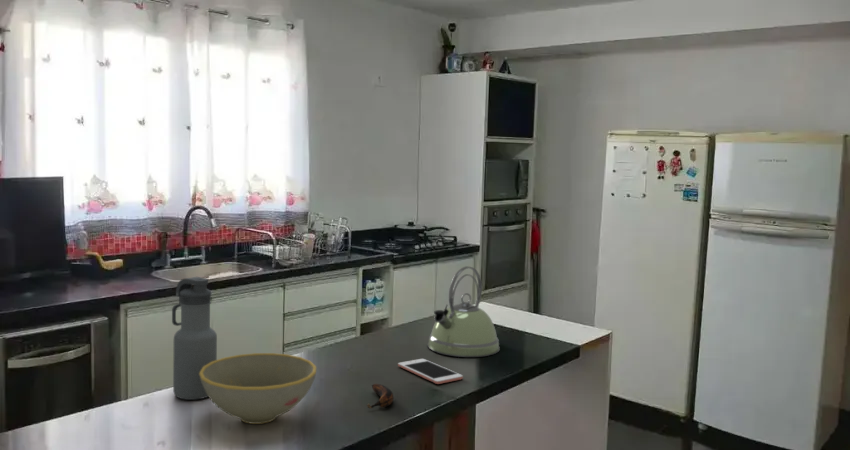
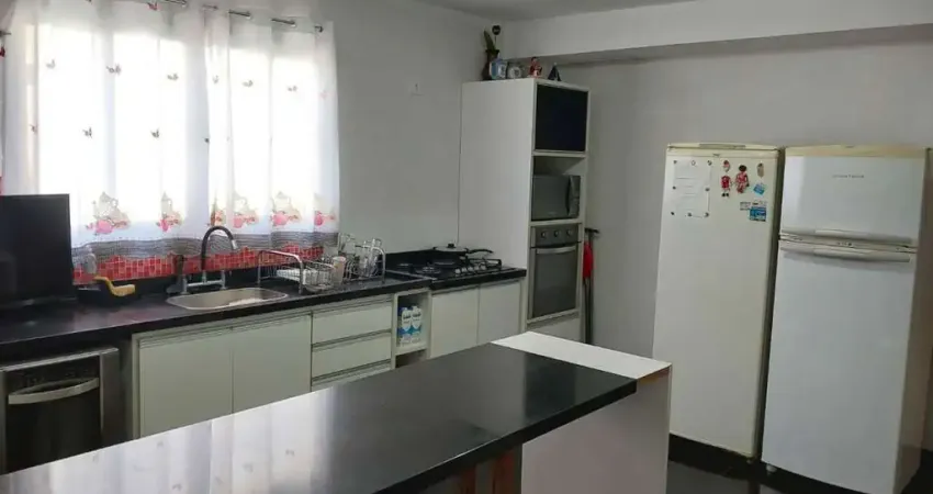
- bowl [199,352,317,425]
- kettle [427,265,501,358]
- water bottle [171,276,218,401]
- cell phone [397,358,464,385]
- banana [366,383,394,409]
